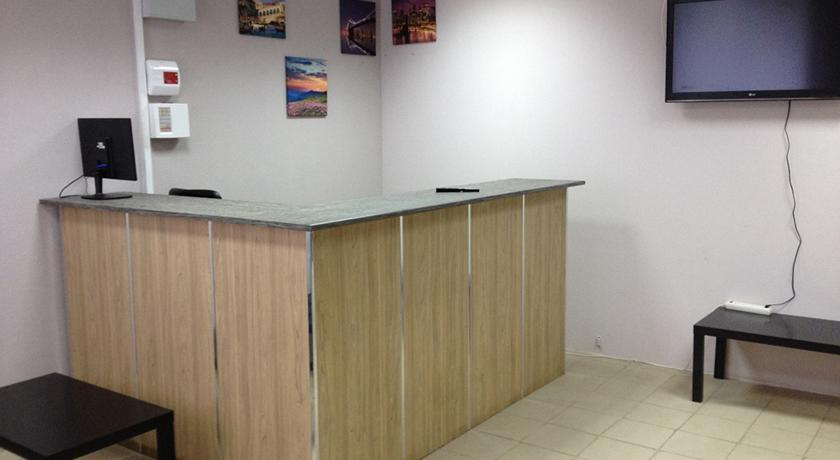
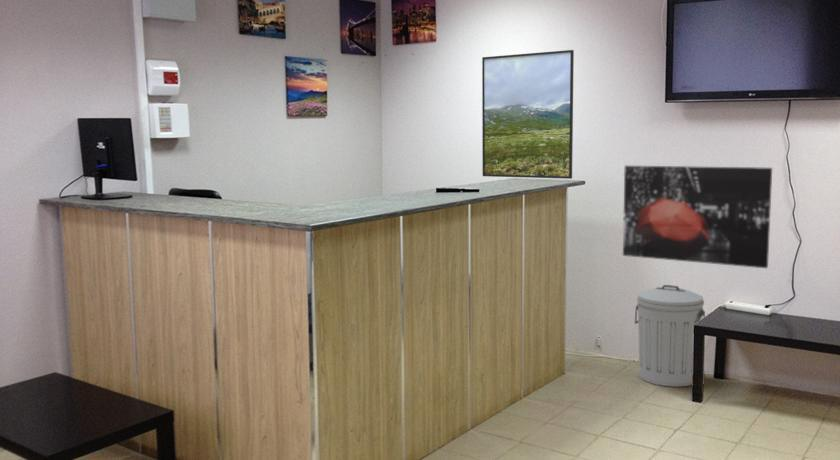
+ wall art [622,165,773,269]
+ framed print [481,49,575,180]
+ trash can [634,284,706,388]
